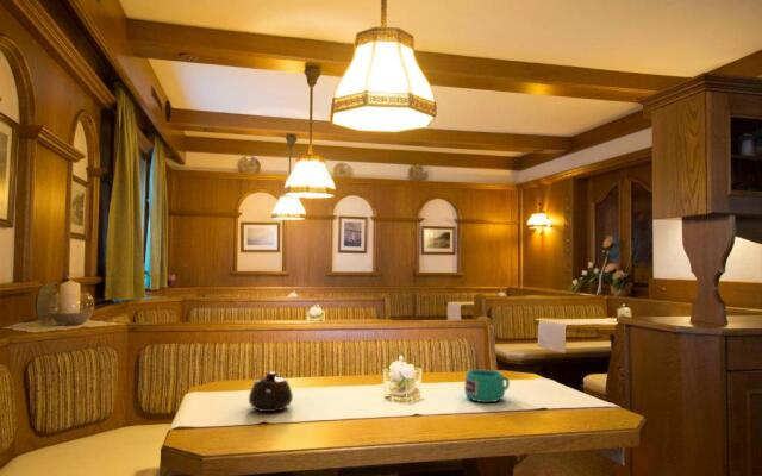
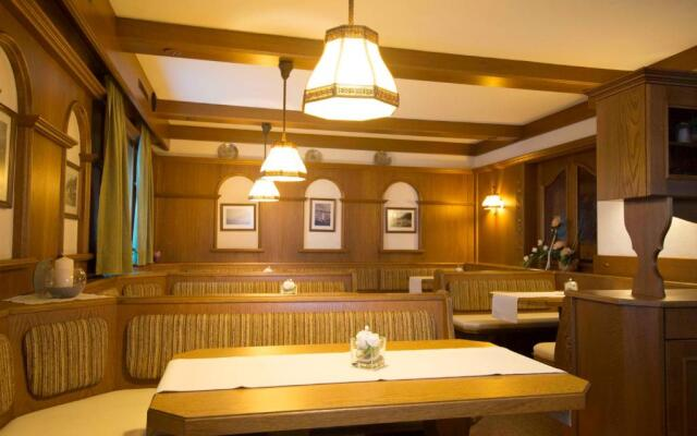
- teapot [248,370,294,413]
- cup [463,369,511,403]
